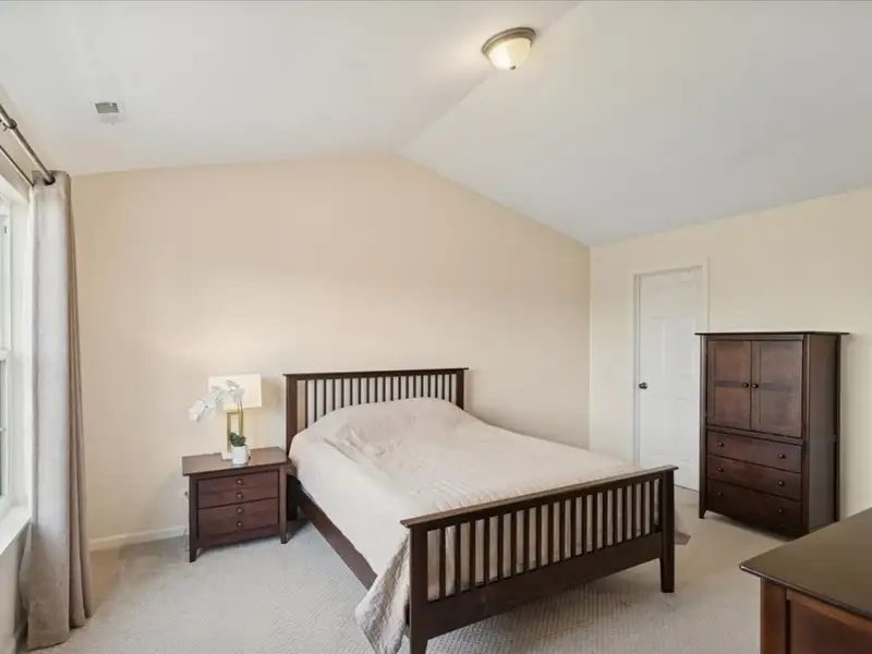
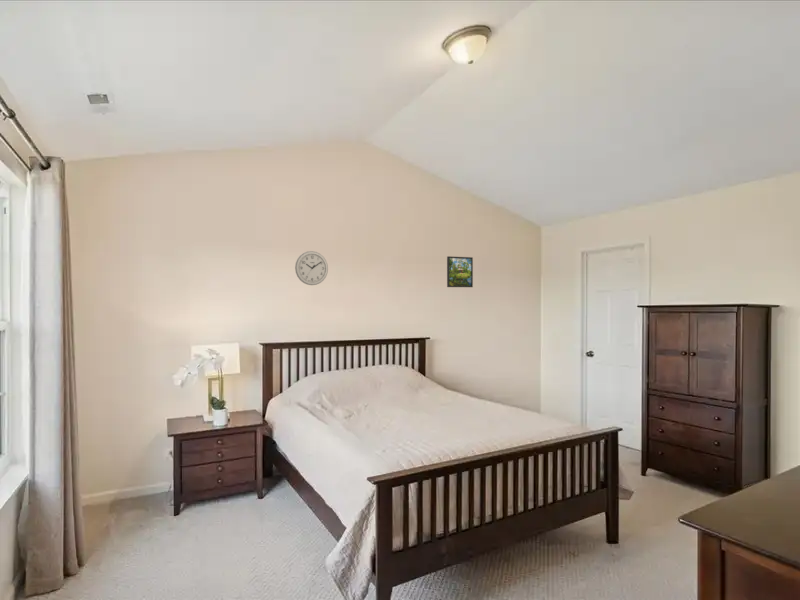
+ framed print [446,255,474,288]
+ wall clock [294,250,329,286]
